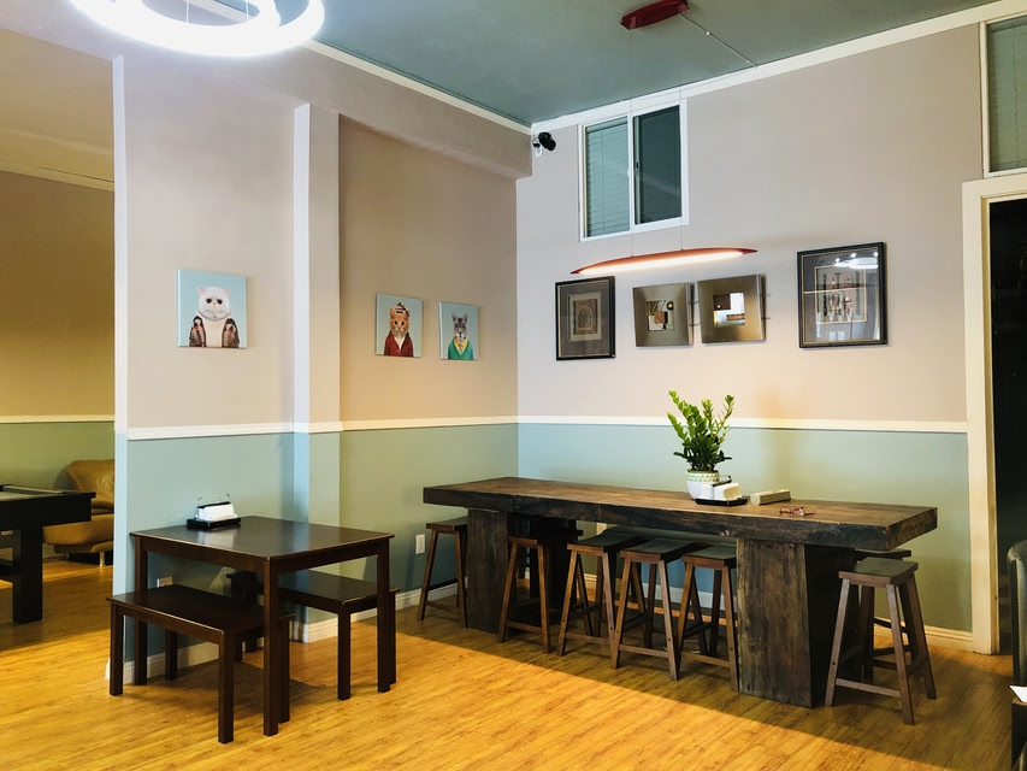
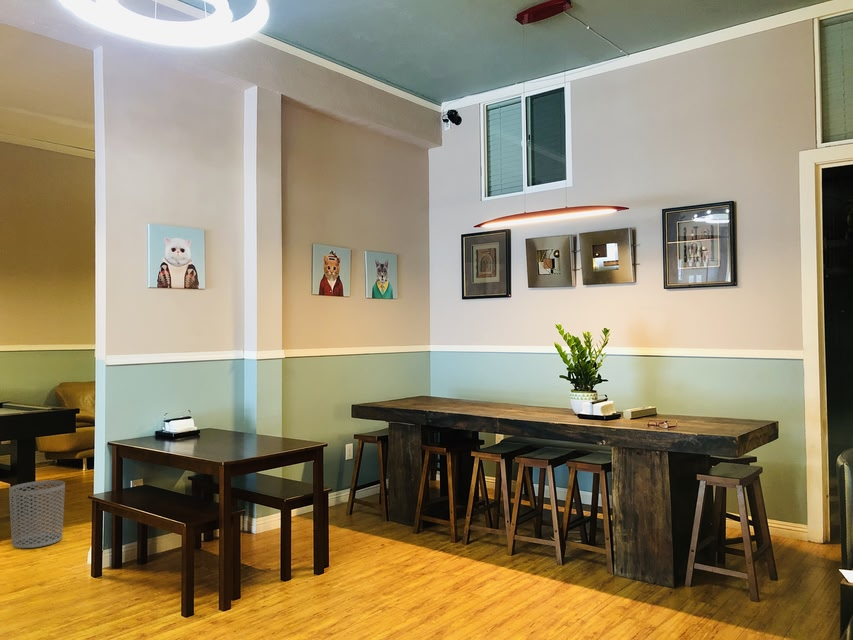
+ waste bin [8,479,66,549]
